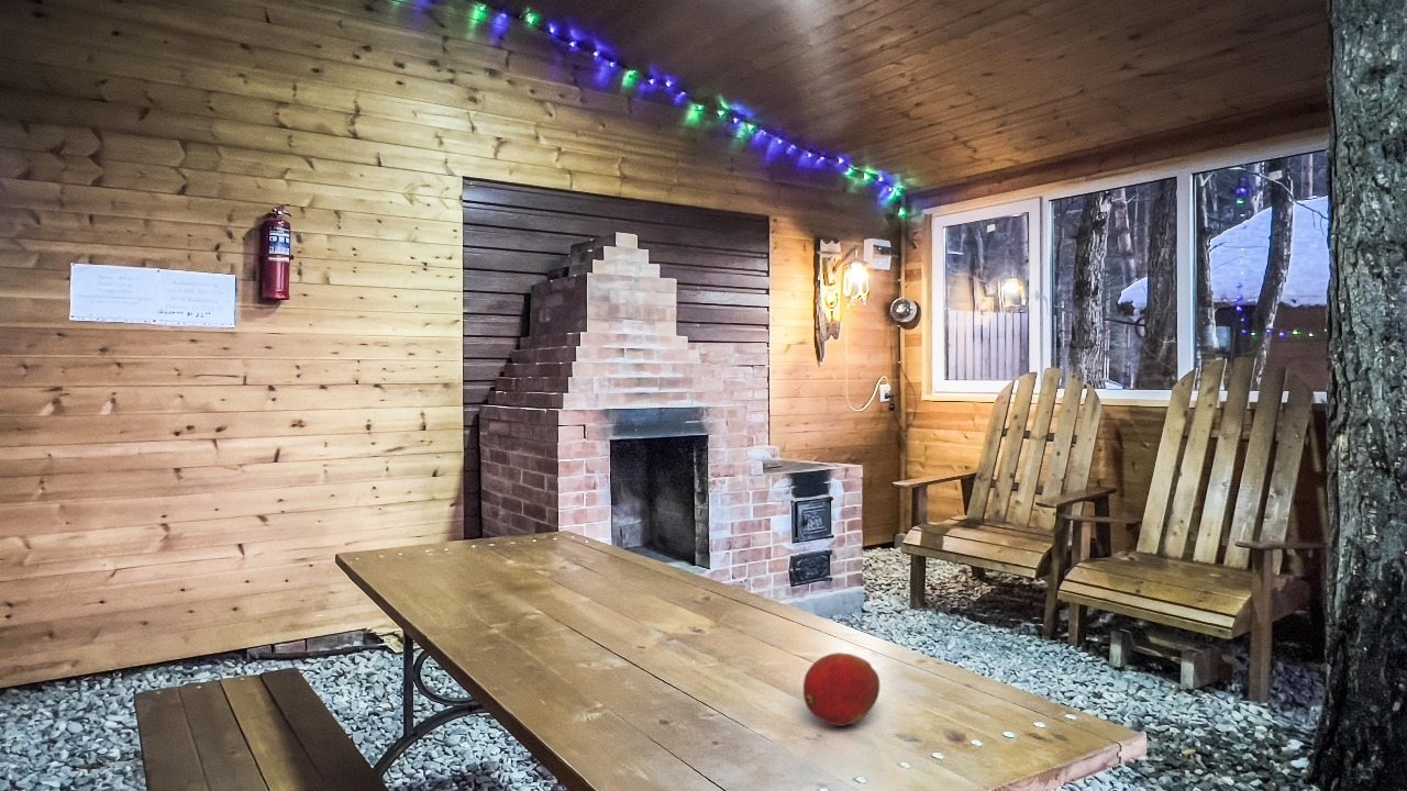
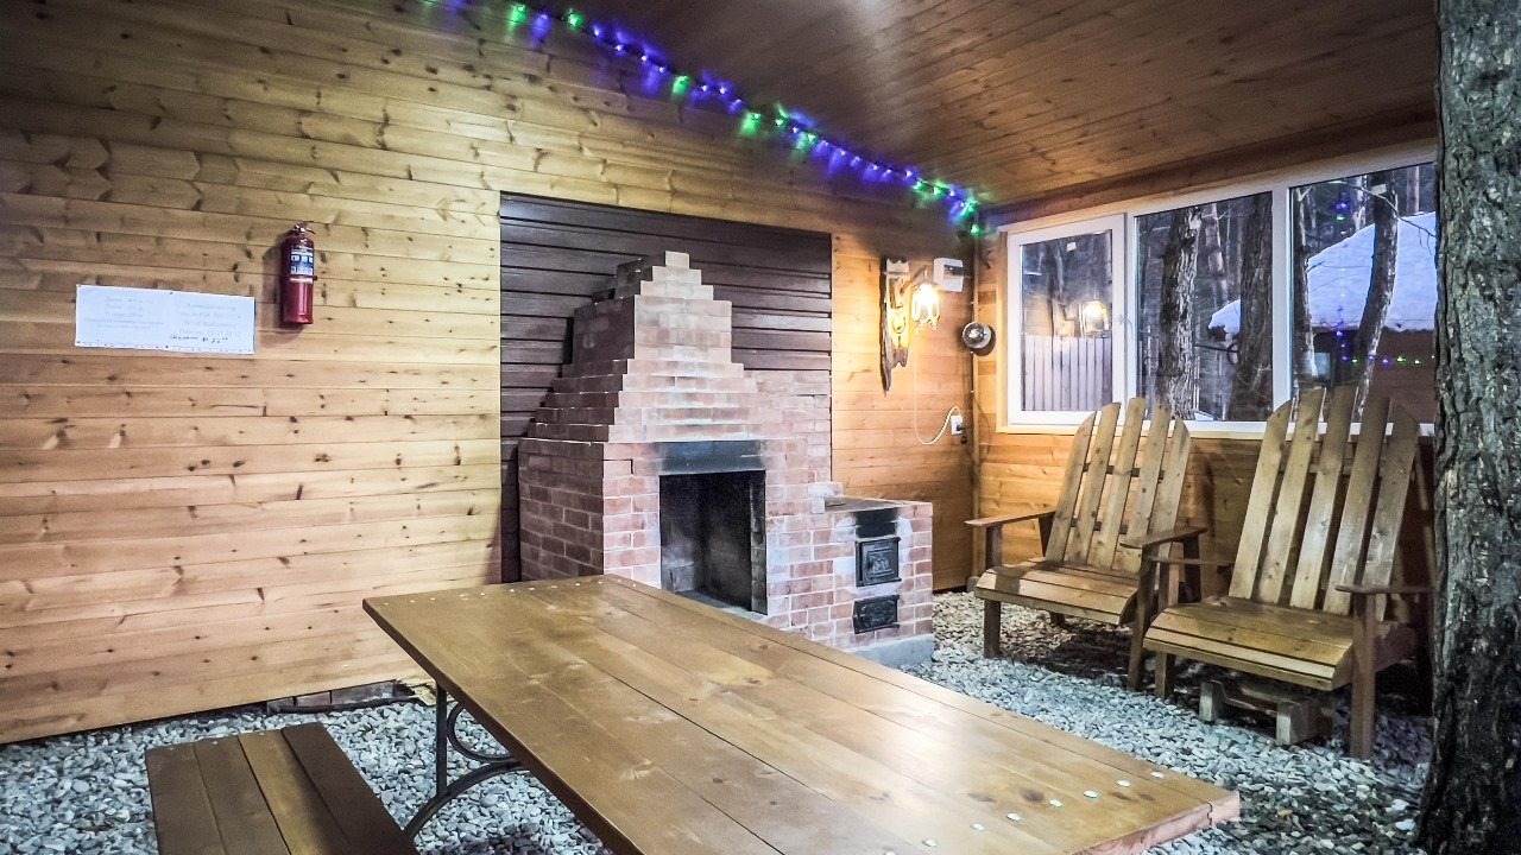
- fruit [802,651,880,727]
